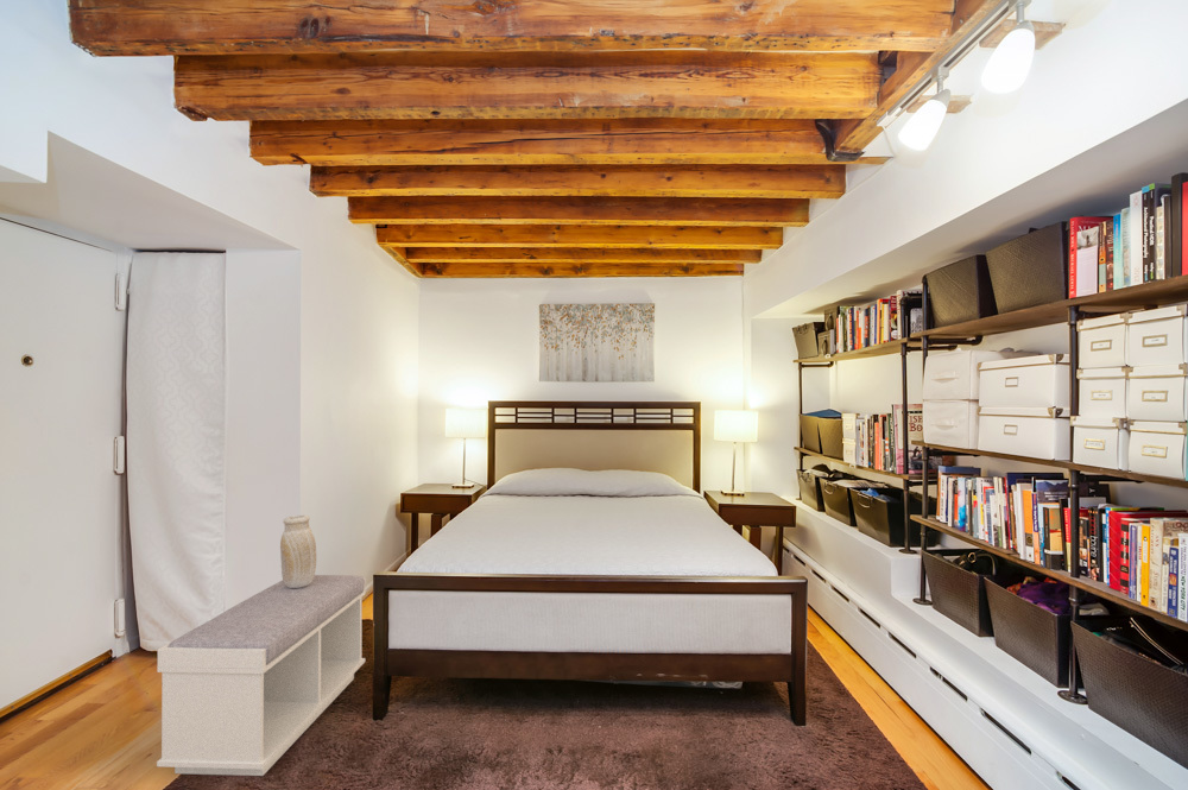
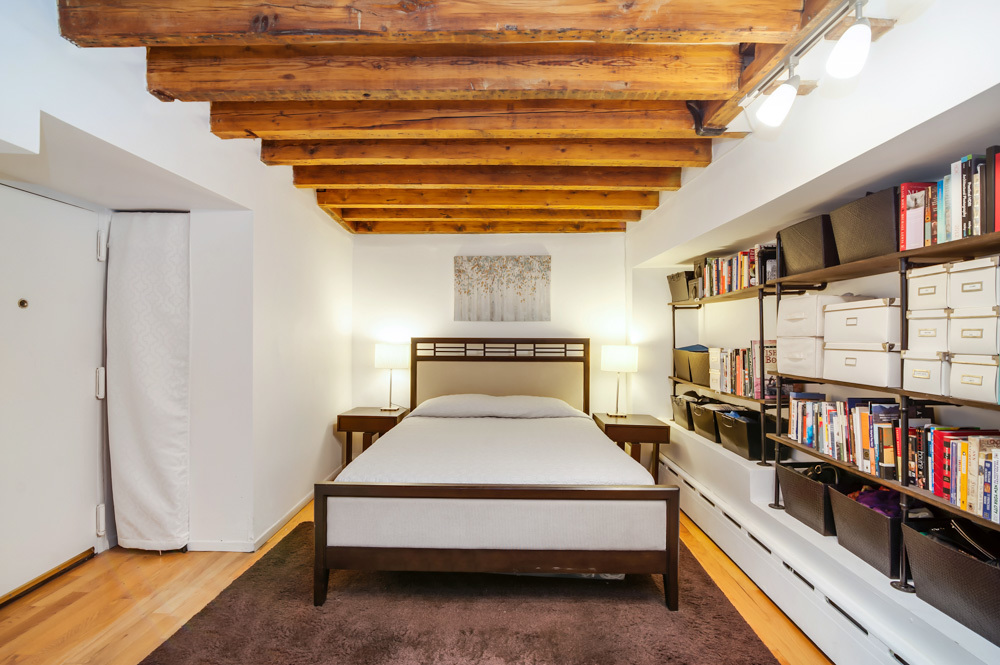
- vase [279,514,317,588]
- bench [156,574,367,777]
